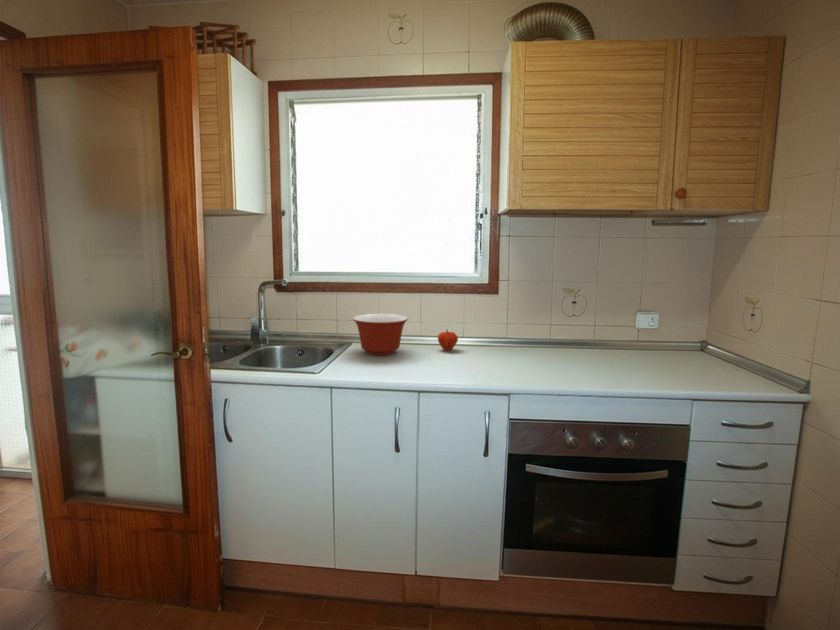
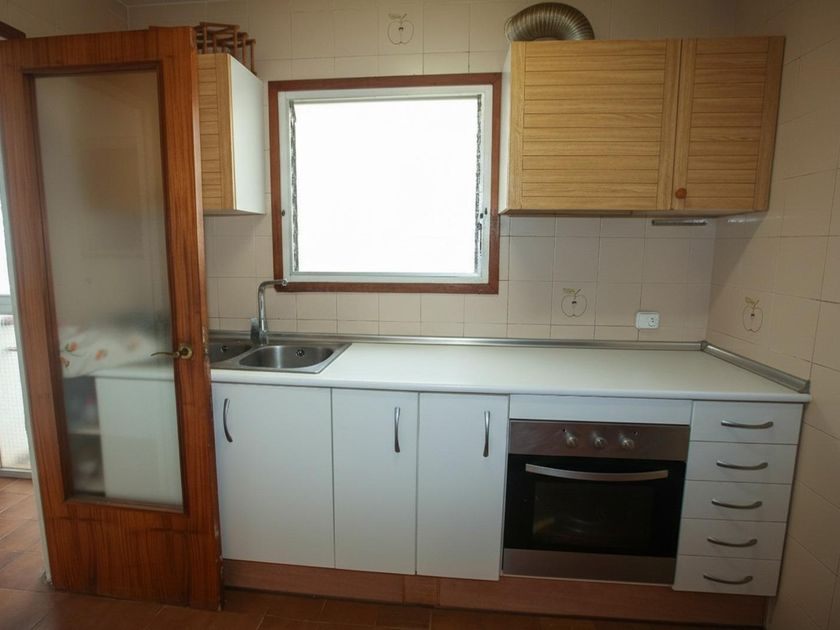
- mixing bowl [352,313,409,356]
- fruit [437,328,459,352]
